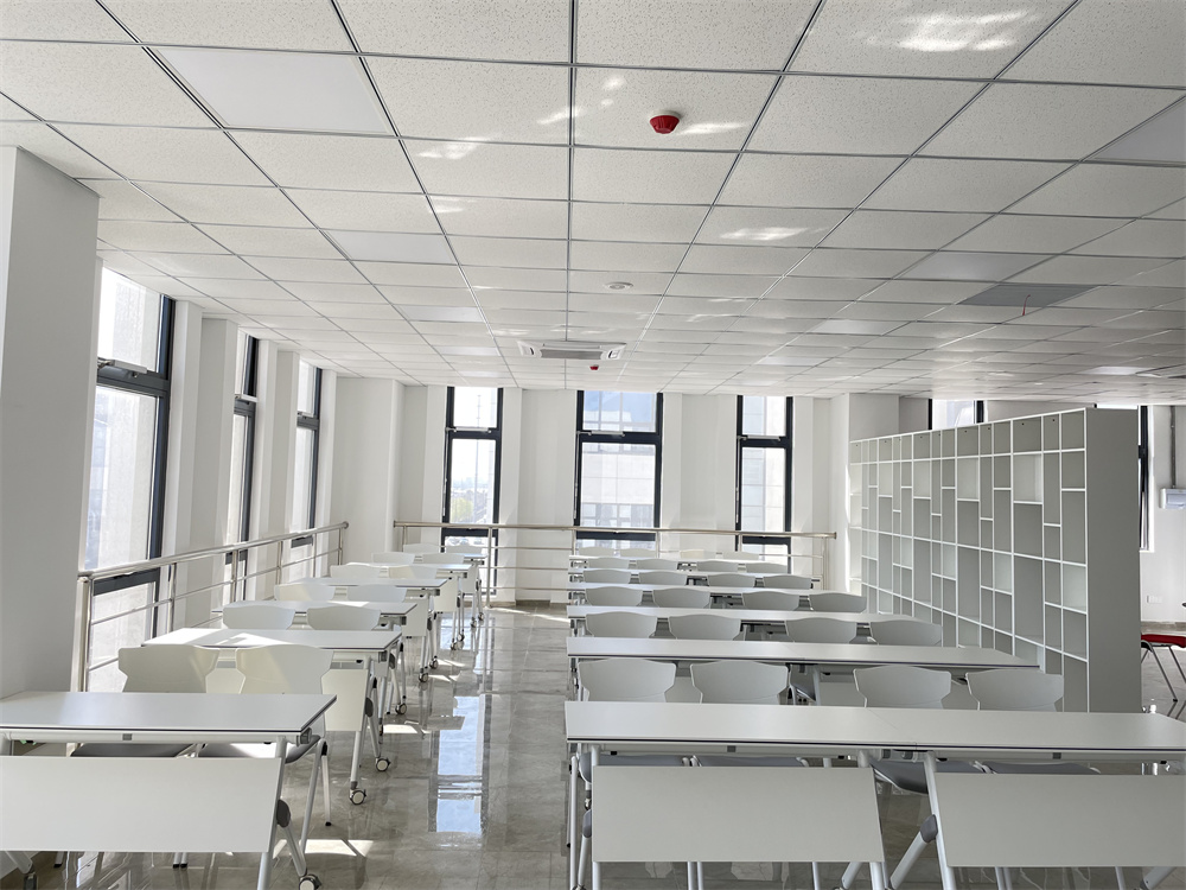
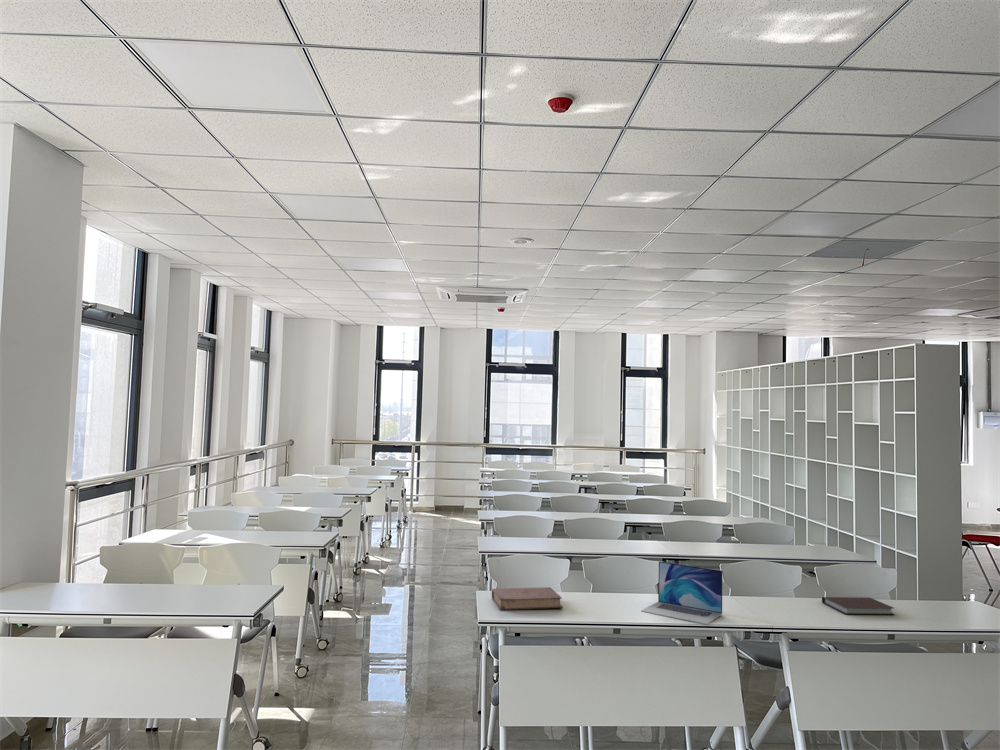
+ book [491,586,564,611]
+ notebook [821,596,896,616]
+ laptop [640,560,723,625]
